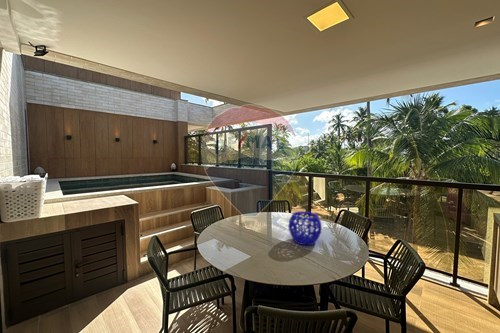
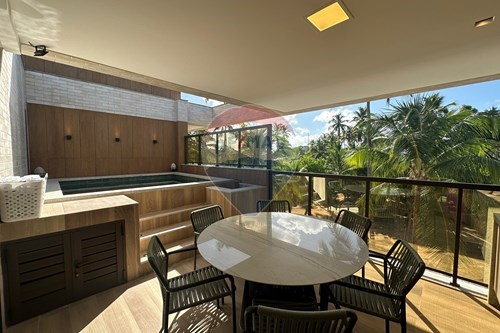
- decorative bowl [287,210,323,246]
